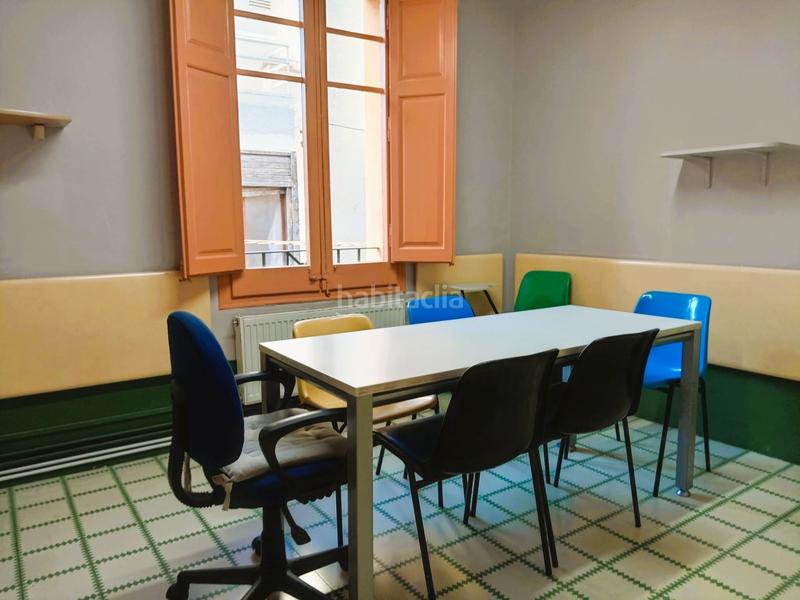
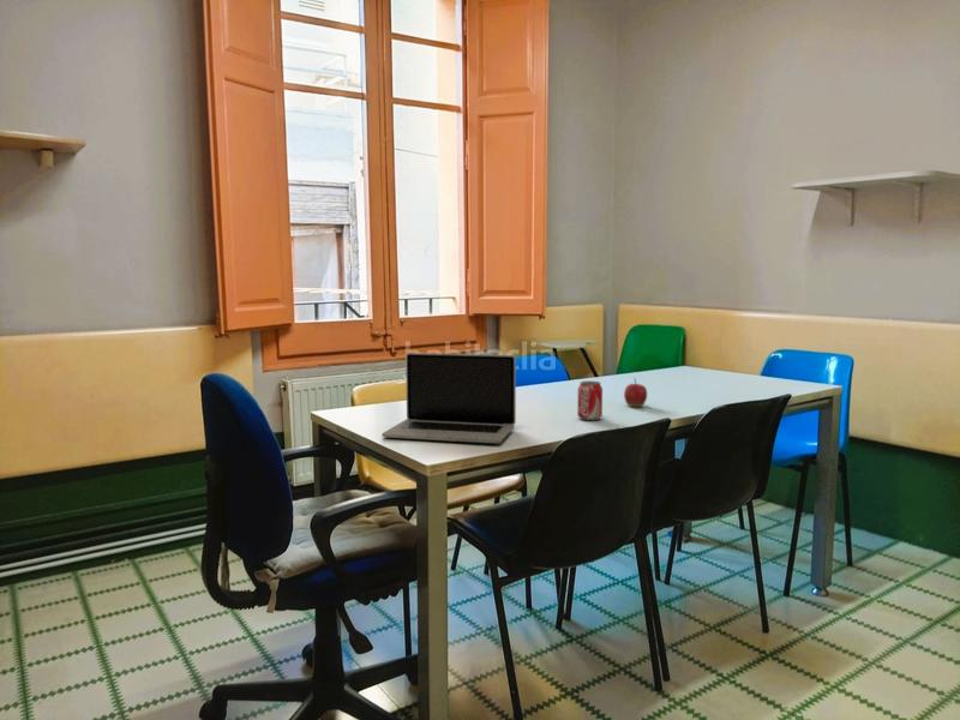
+ apple [623,378,648,408]
+ laptop [380,352,517,444]
+ beverage can [576,380,604,422]
